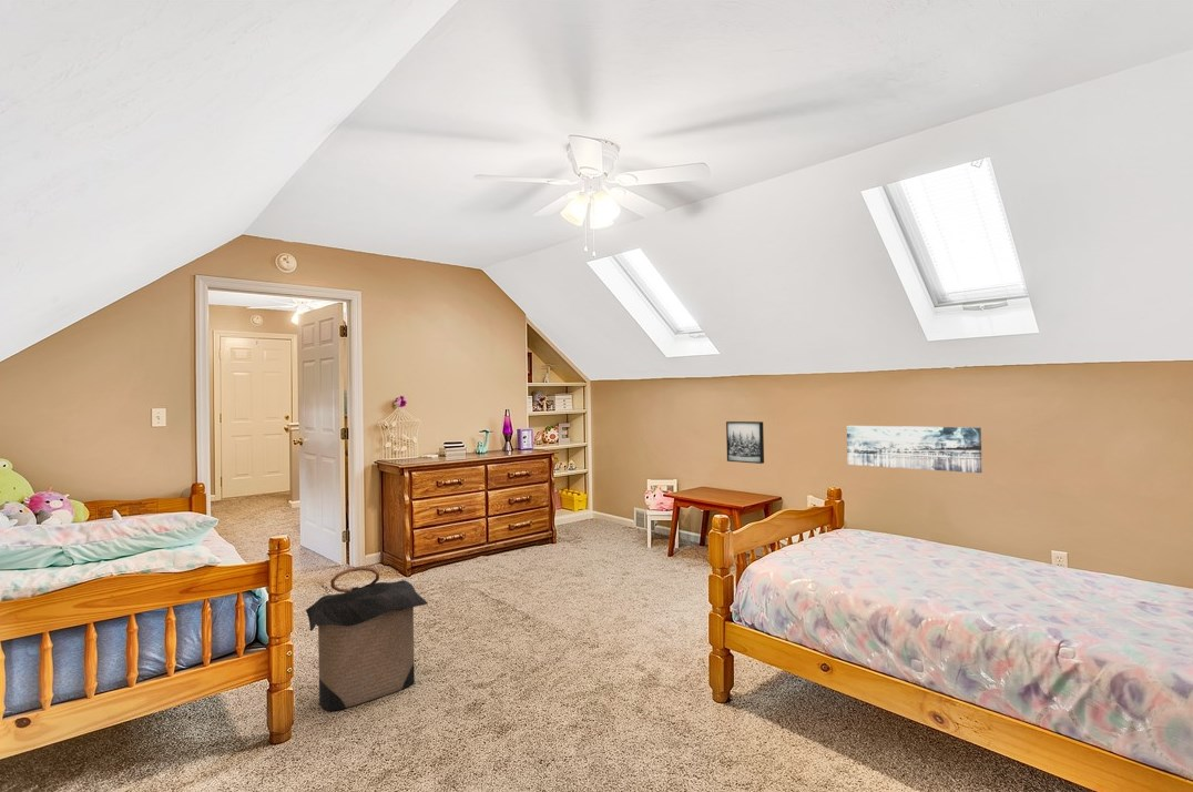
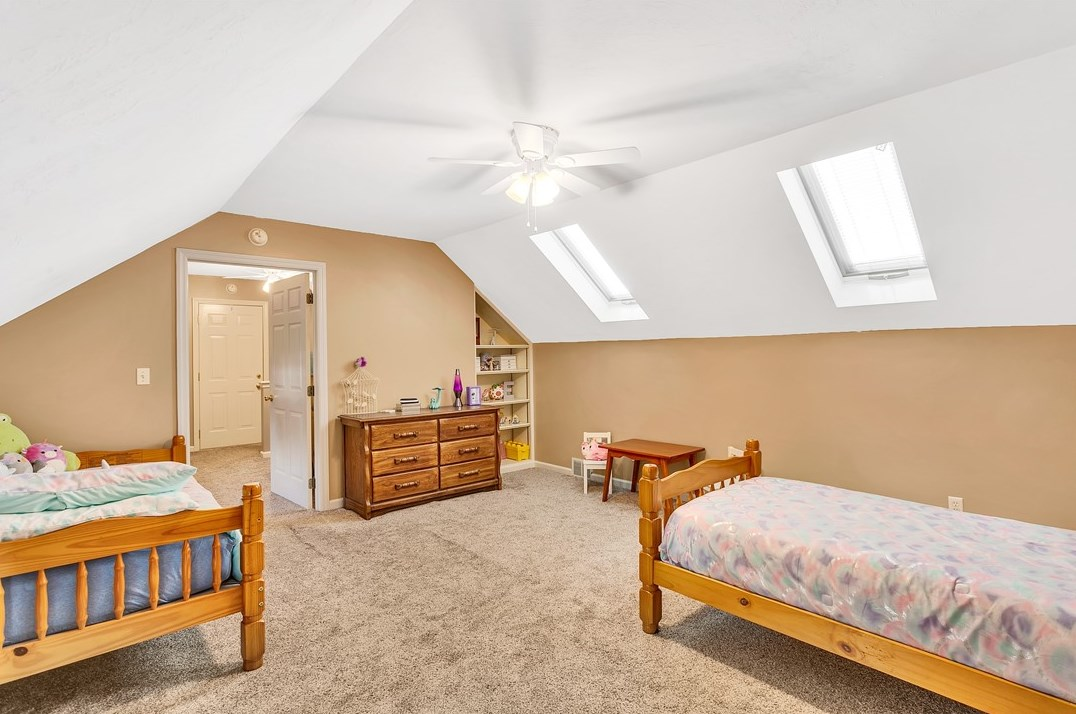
- wall art [725,420,765,465]
- laundry hamper [305,566,429,712]
- wall art [846,425,983,474]
